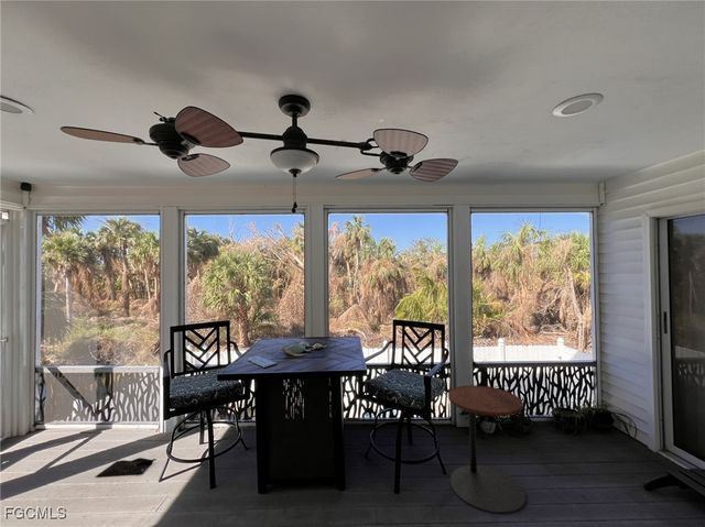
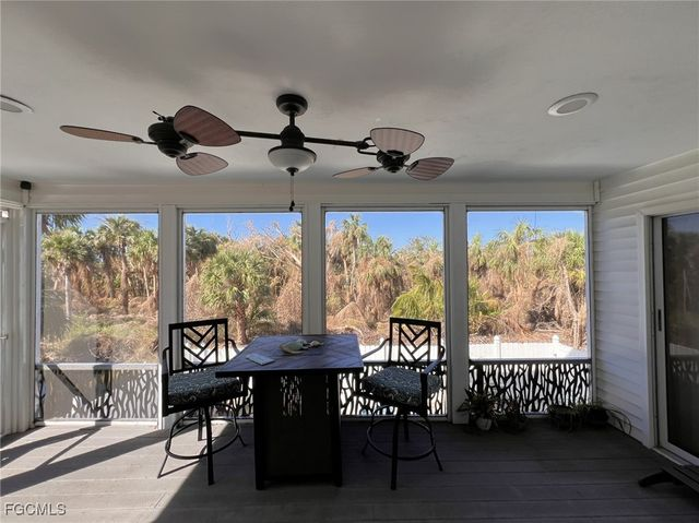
- bag [95,457,158,477]
- side table [447,384,527,515]
